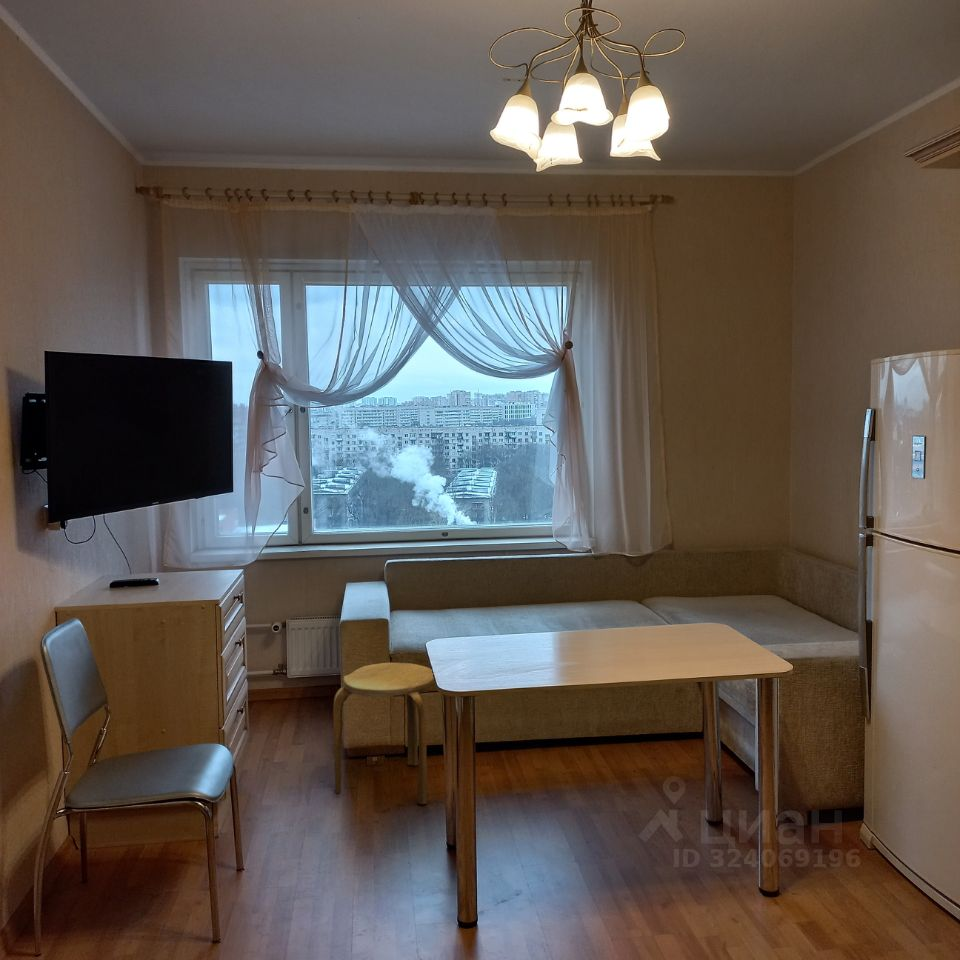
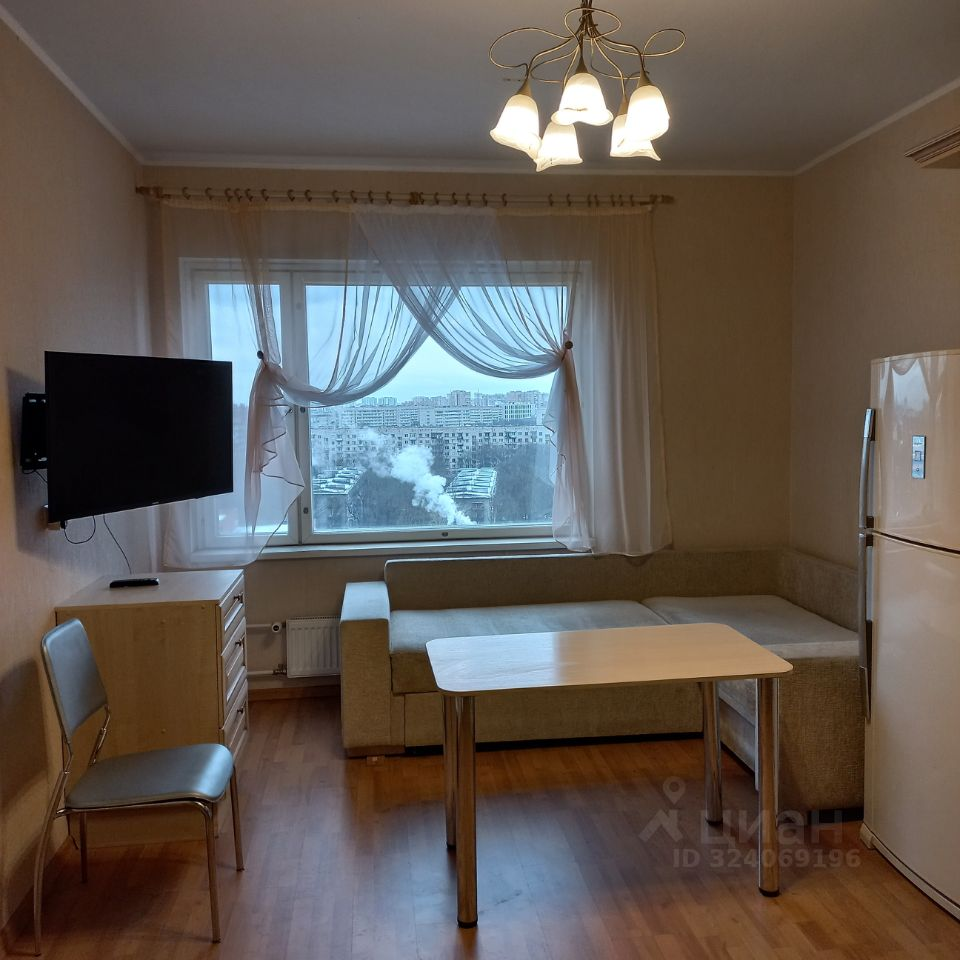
- stool [332,662,436,805]
